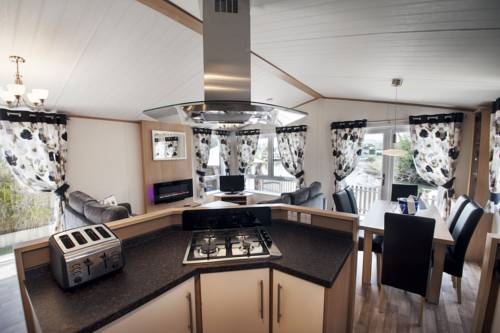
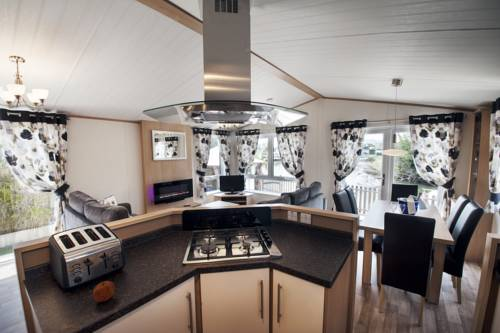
+ apple [92,280,116,303]
